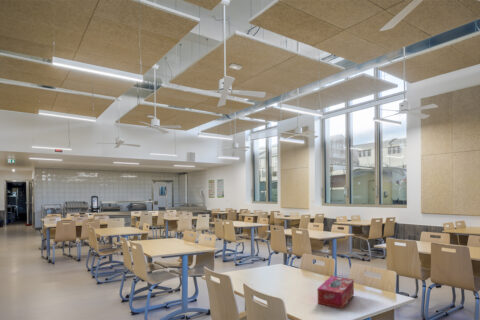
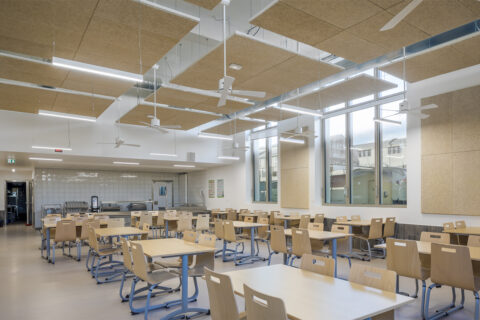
- tissue box [317,275,355,309]
